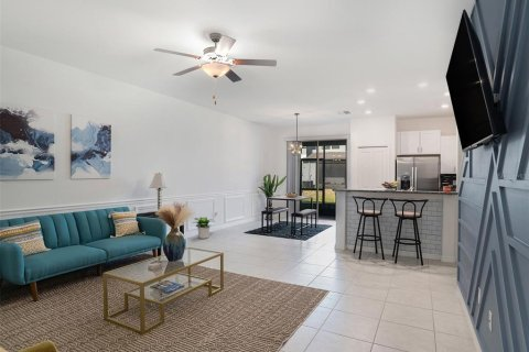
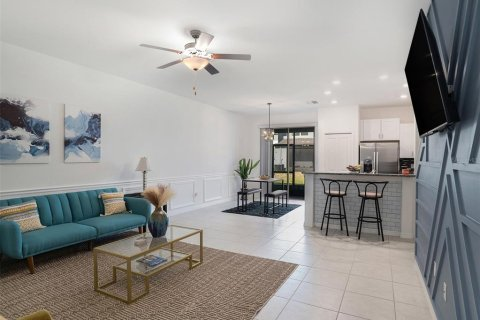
- potted plant [191,217,214,240]
